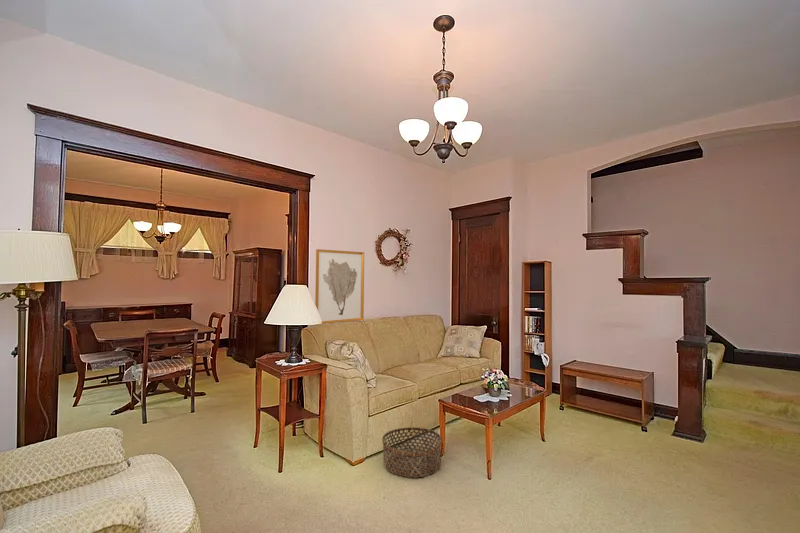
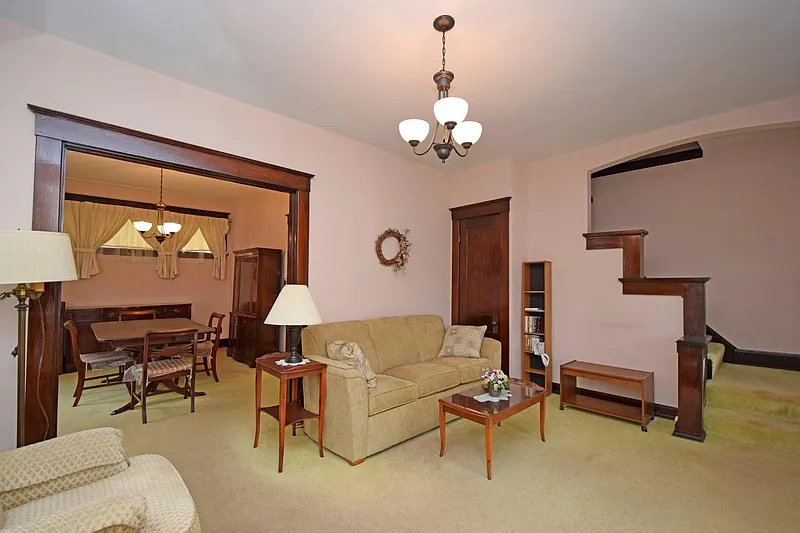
- wall art [314,248,365,325]
- basket [381,426,443,479]
